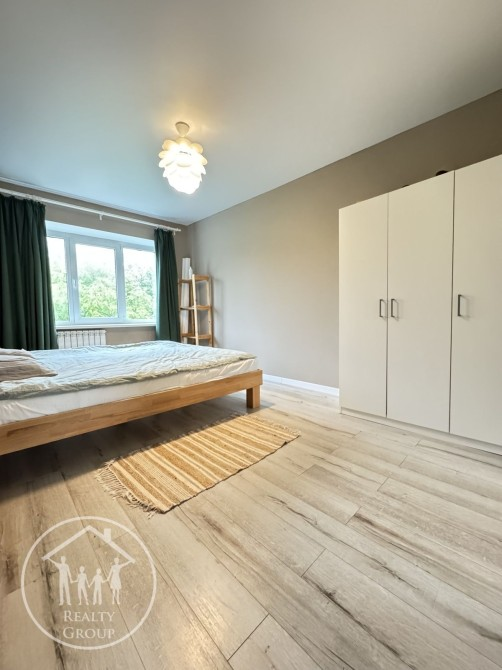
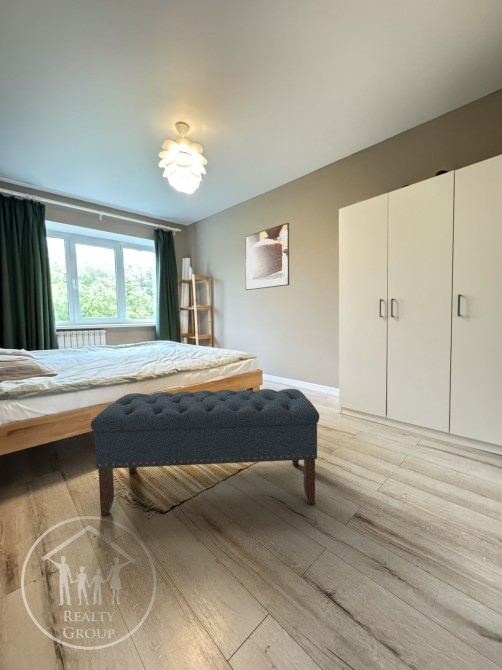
+ bench [90,388,320,517]
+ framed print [244,222,290,291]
